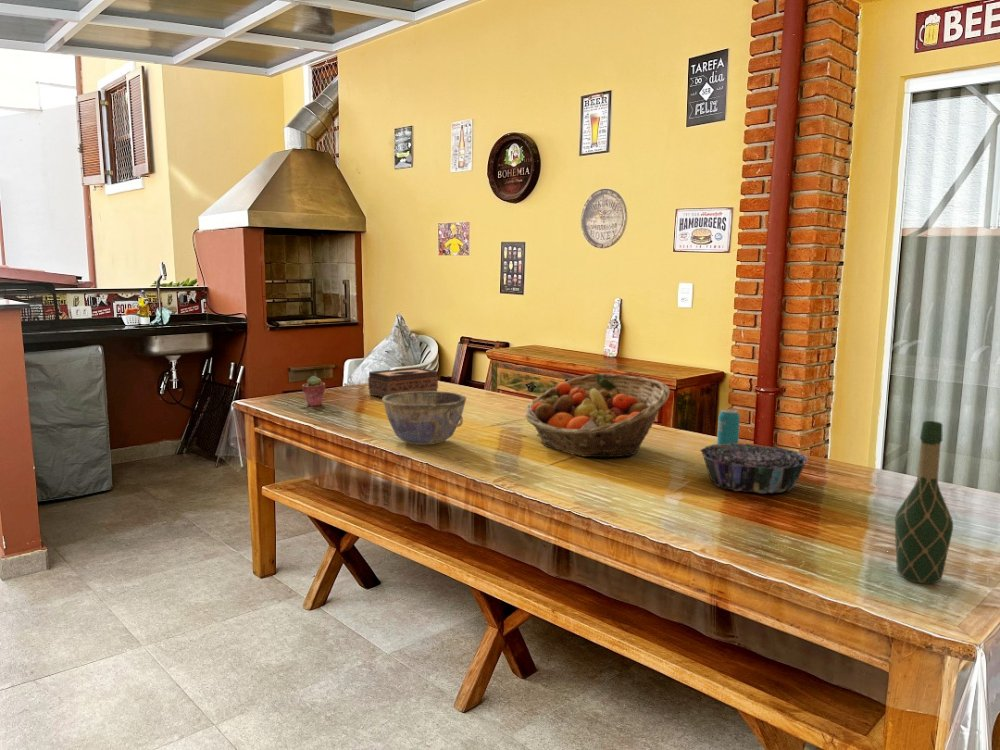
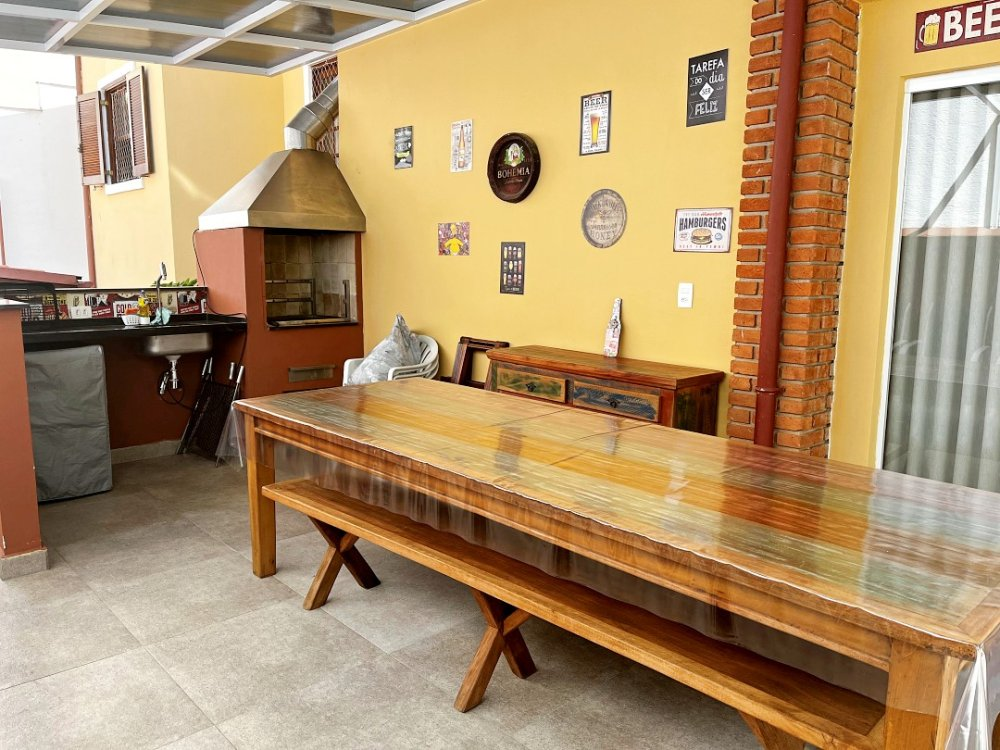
- bowl [381,390,467,446]
- fruit basket [524,373,671,459]
- beverage can [716,408,741,444]
- wine bottle [894,420,954,585]
- potted succulent [301,375,326,407]
- tissue box [367,367,439,398]
- decorative bowl [699,442,809,495]
